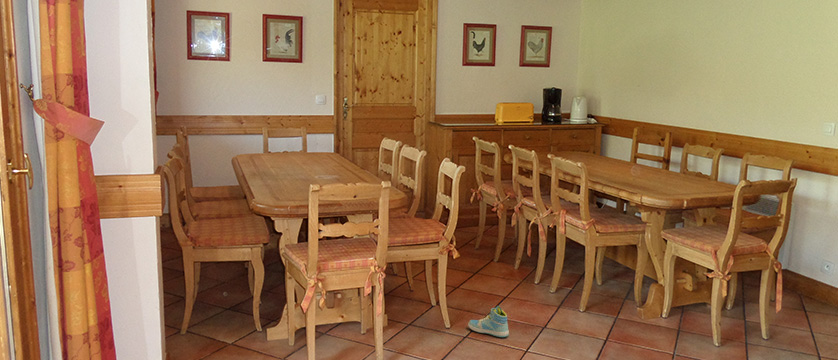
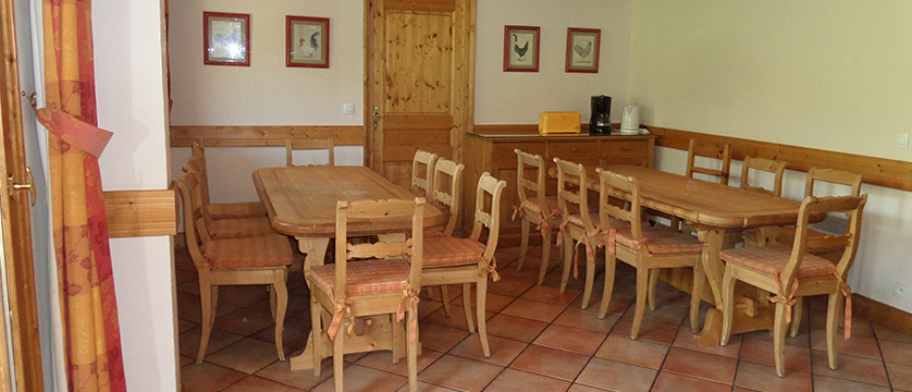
- sneaker [467,305,510,338]
